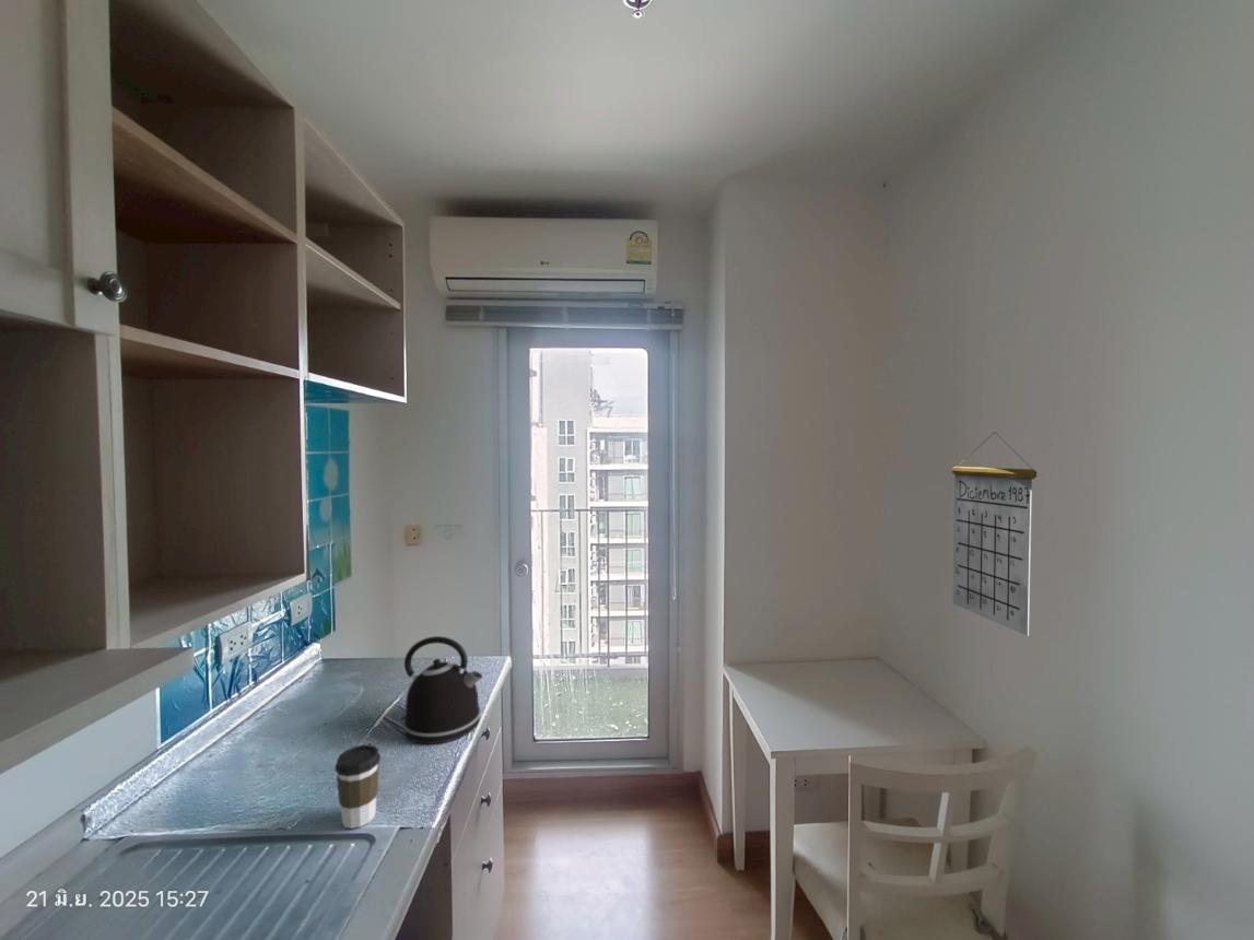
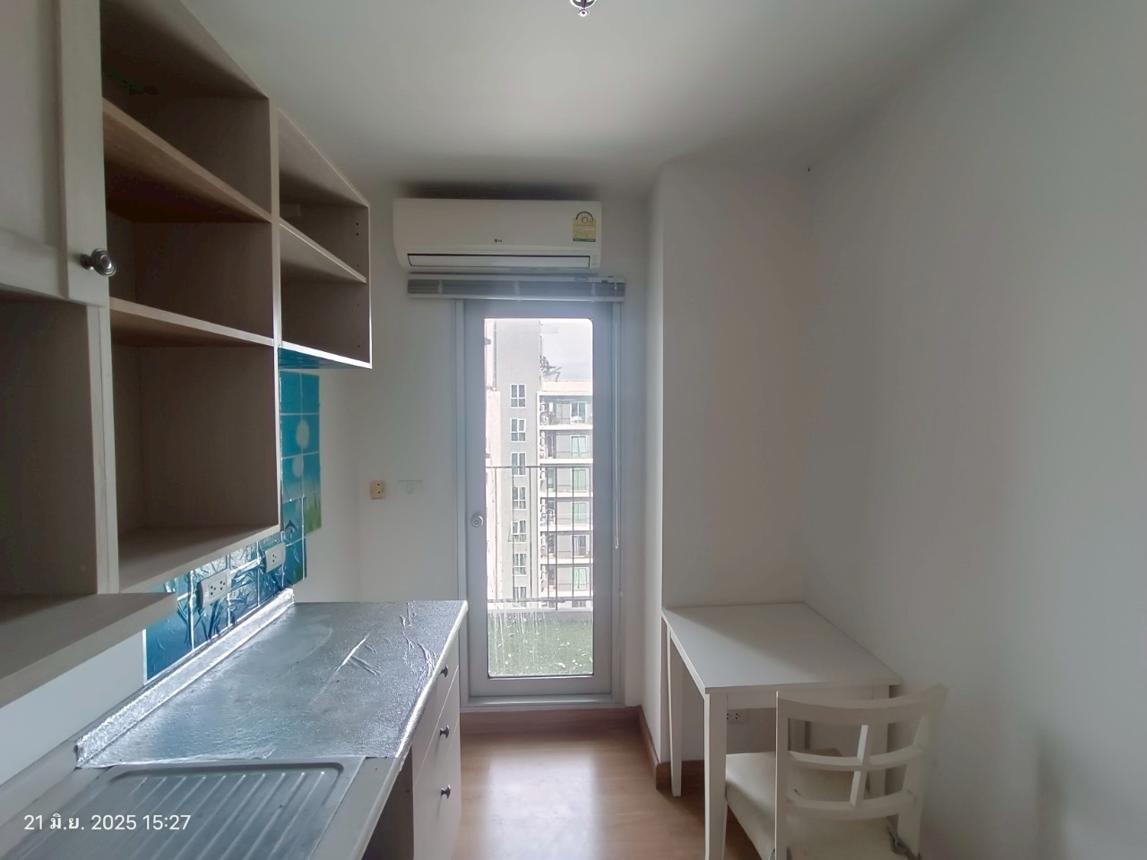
- calendar [950,431,1038,637]
- kettle [400,635,484,744]
- coffee cup [333,743,382,830]
